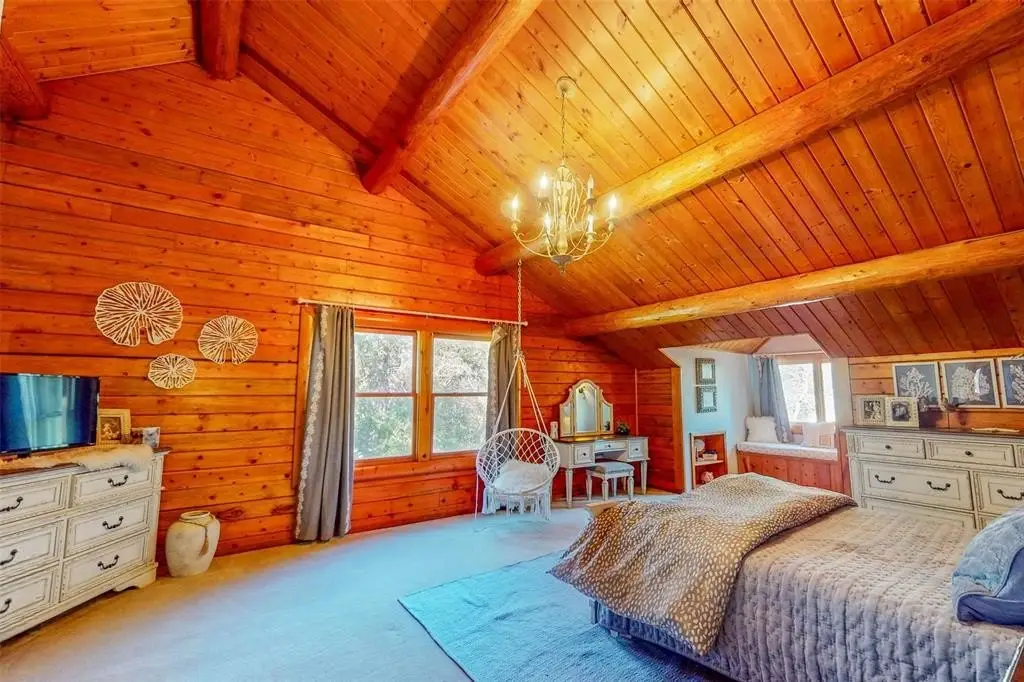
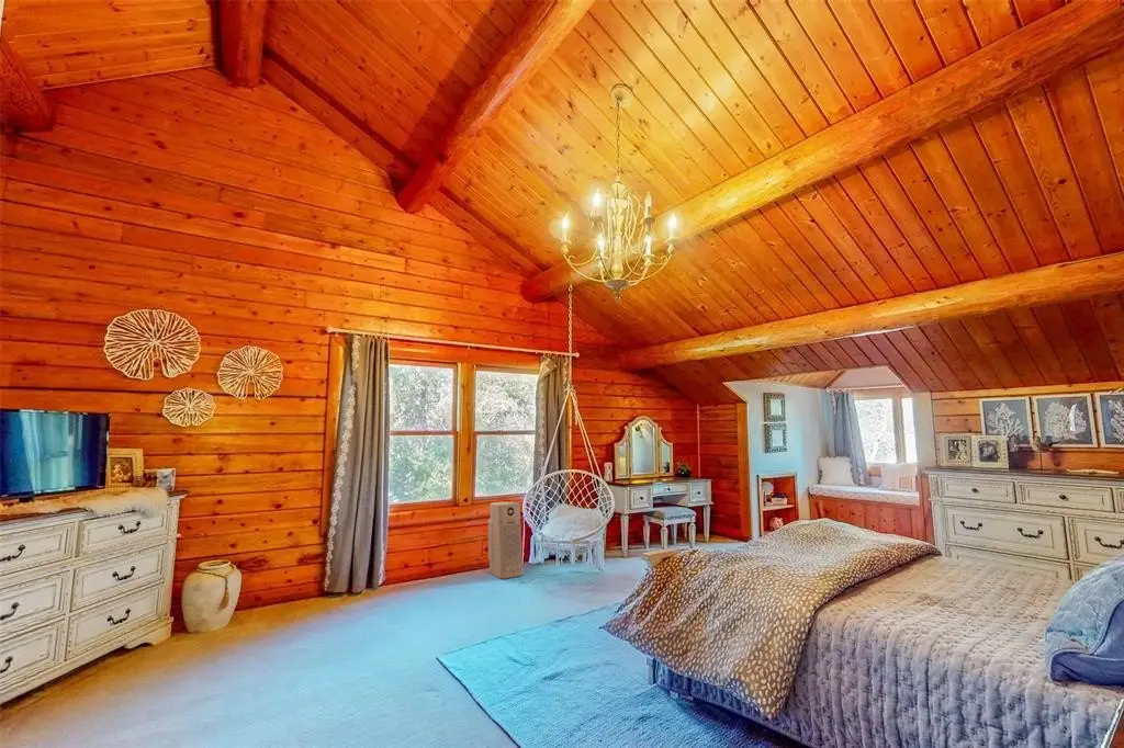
+ air purifier [487,501,524,579]
